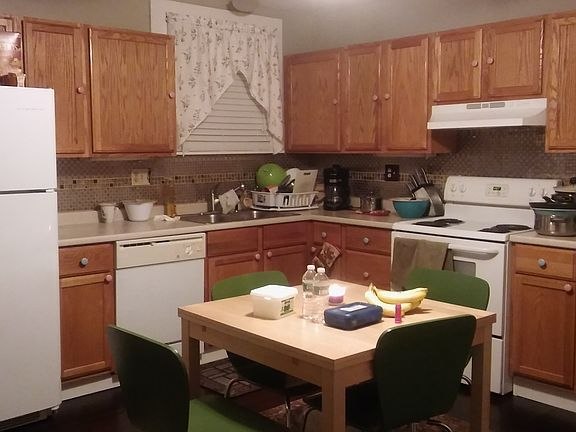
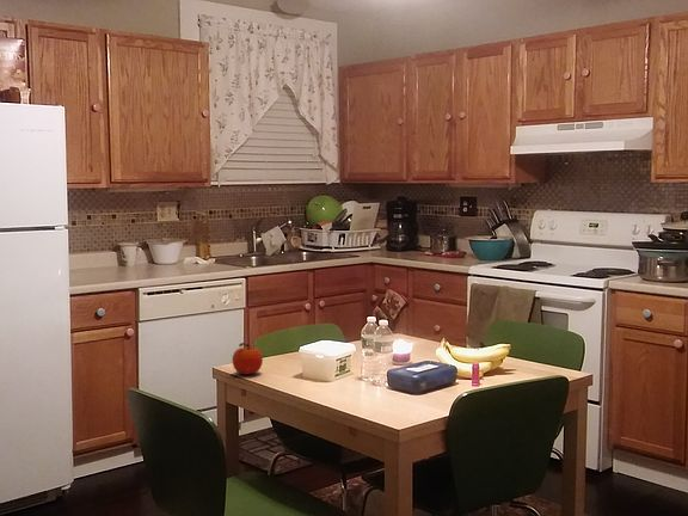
+ fruit [231,342,264,376]
